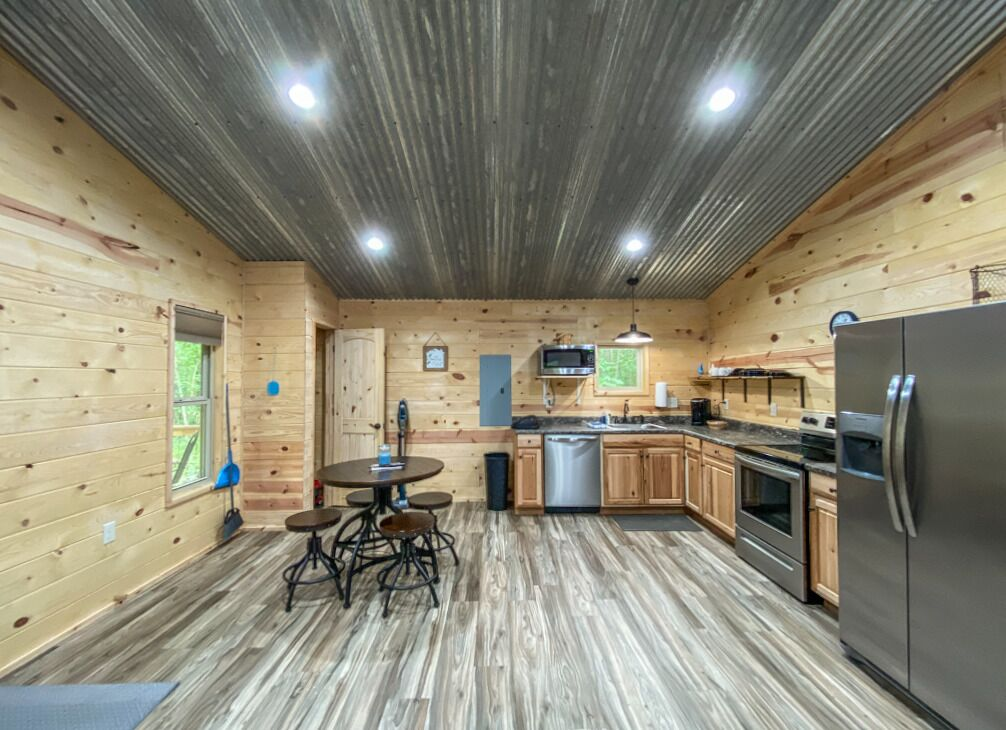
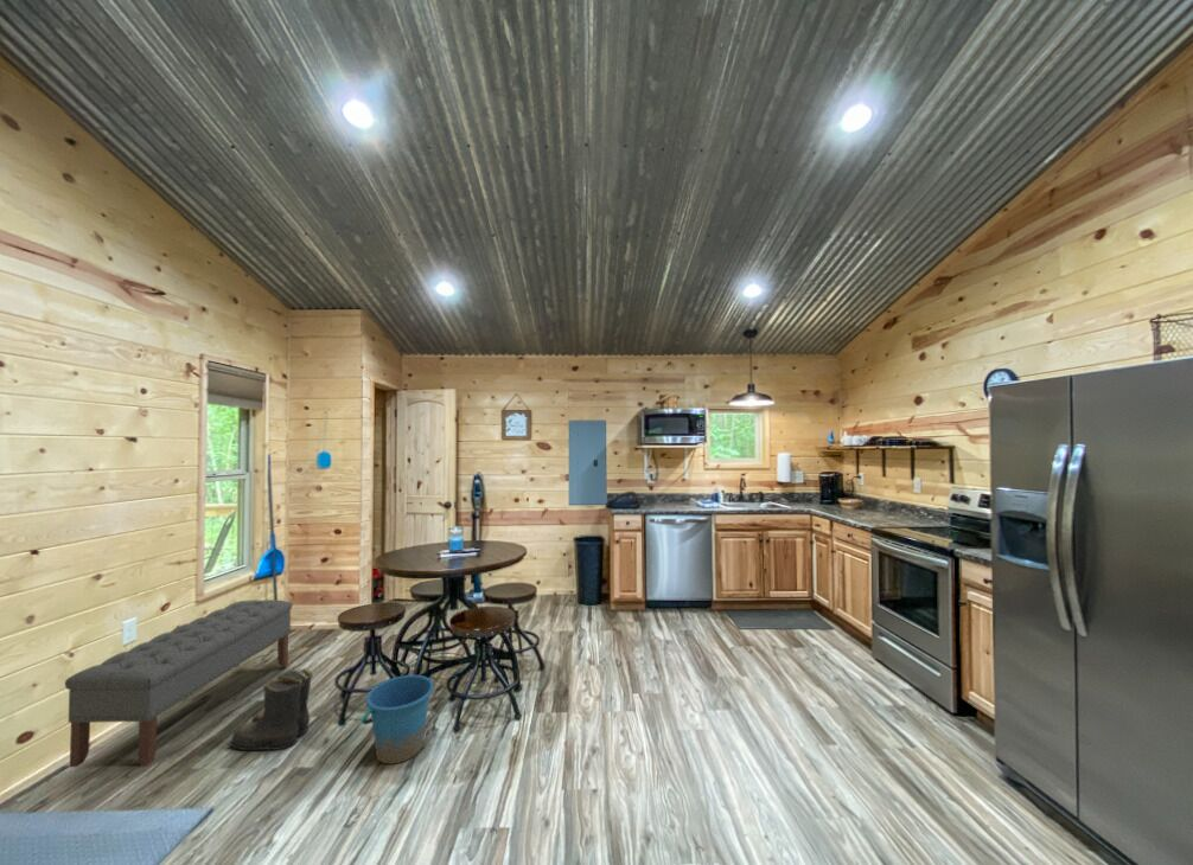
+ boots [225,668,313,751]
+ bucket [361,674,435,765]
+ bench [64,598,294,768]
